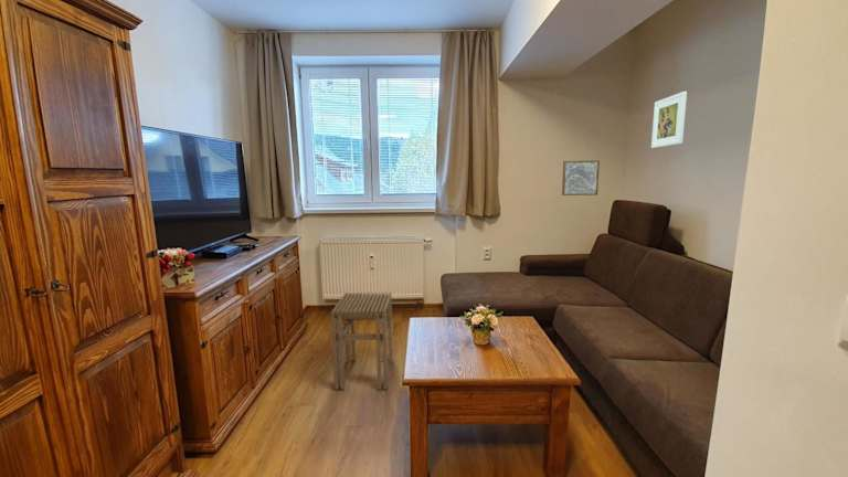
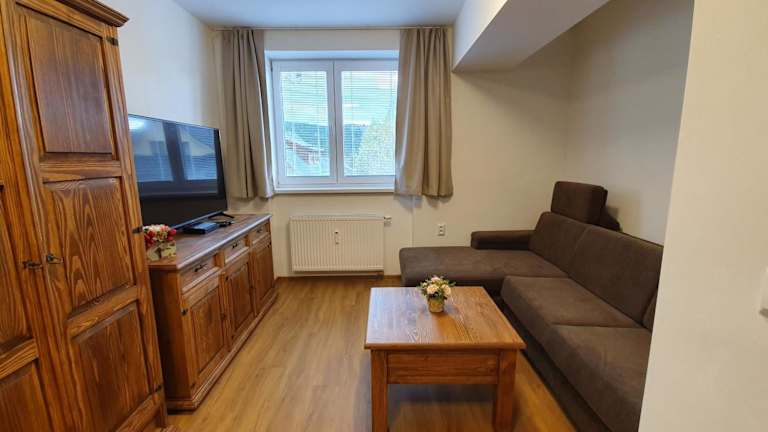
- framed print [650,91,688,149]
- wall art [561,159,601,197]
- stool [330,292,394,391]
